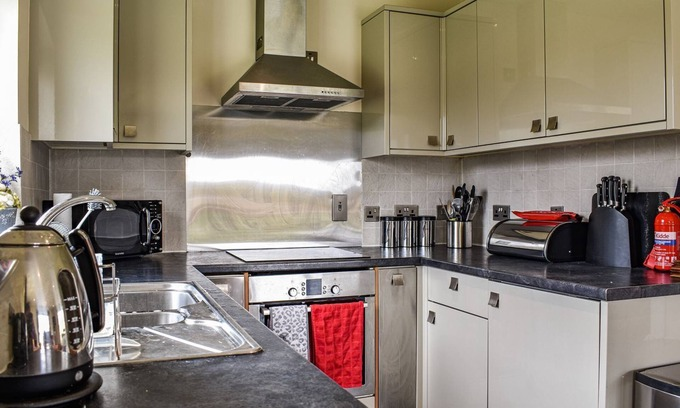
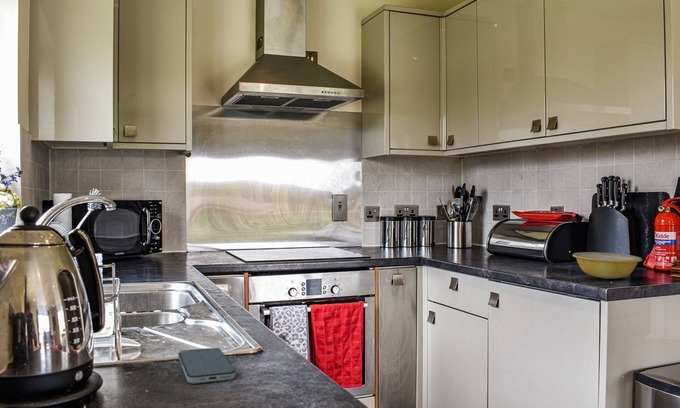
+ smartphone [177,347,236,385]
+ ceramic bowl [572,251,643,280]
